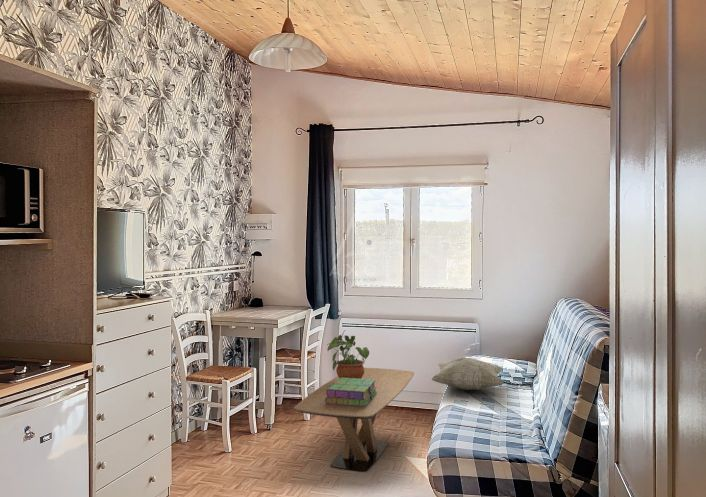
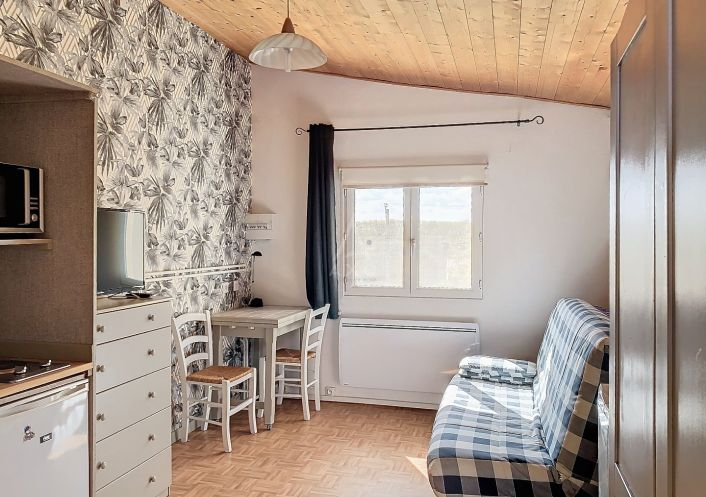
- potted plant [326,329,370,379]
- decorative pillow [431,357,504,391]
- stack of books [325,378,377,406]
- coffee table [293,367,415,472]
